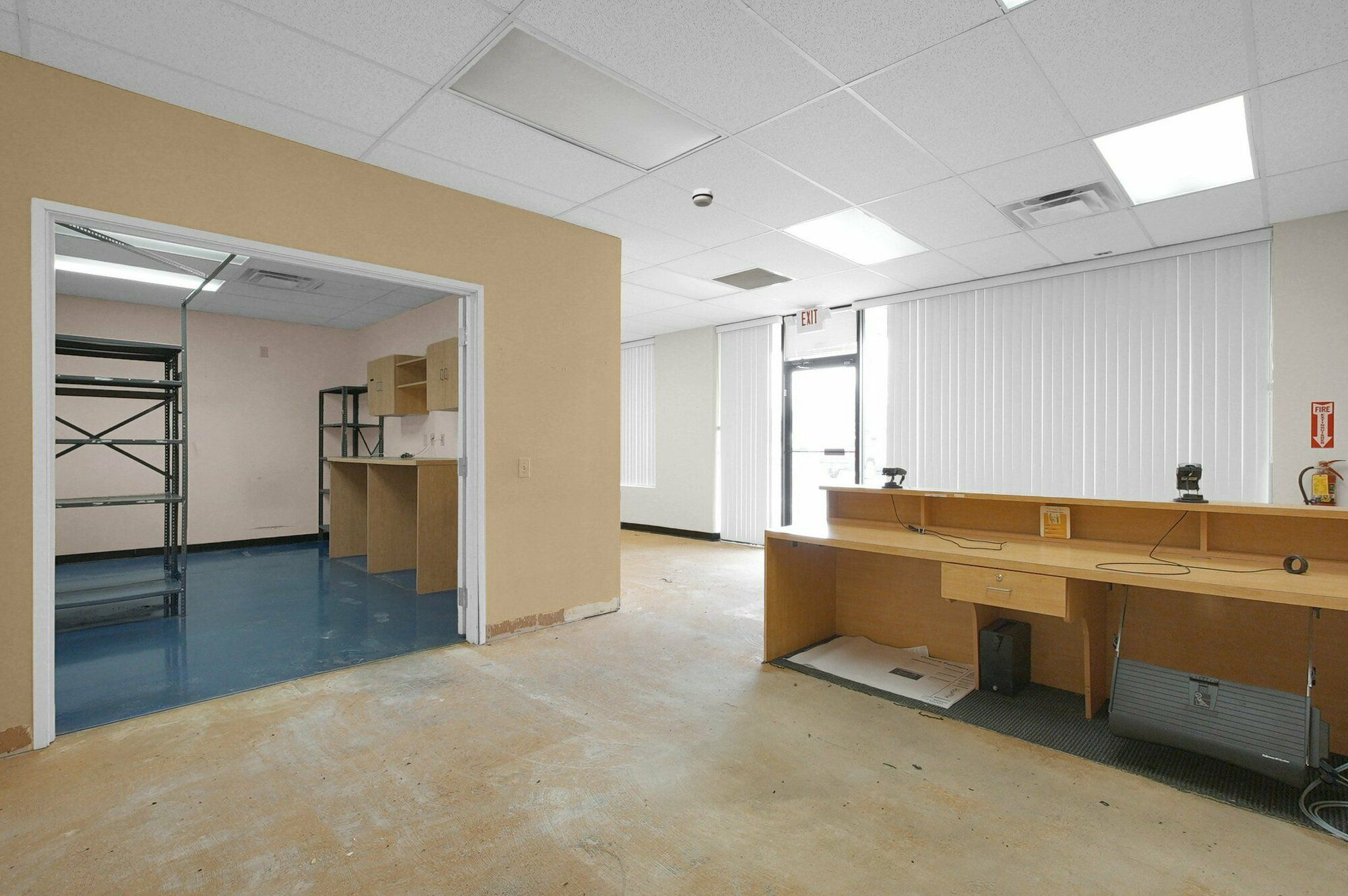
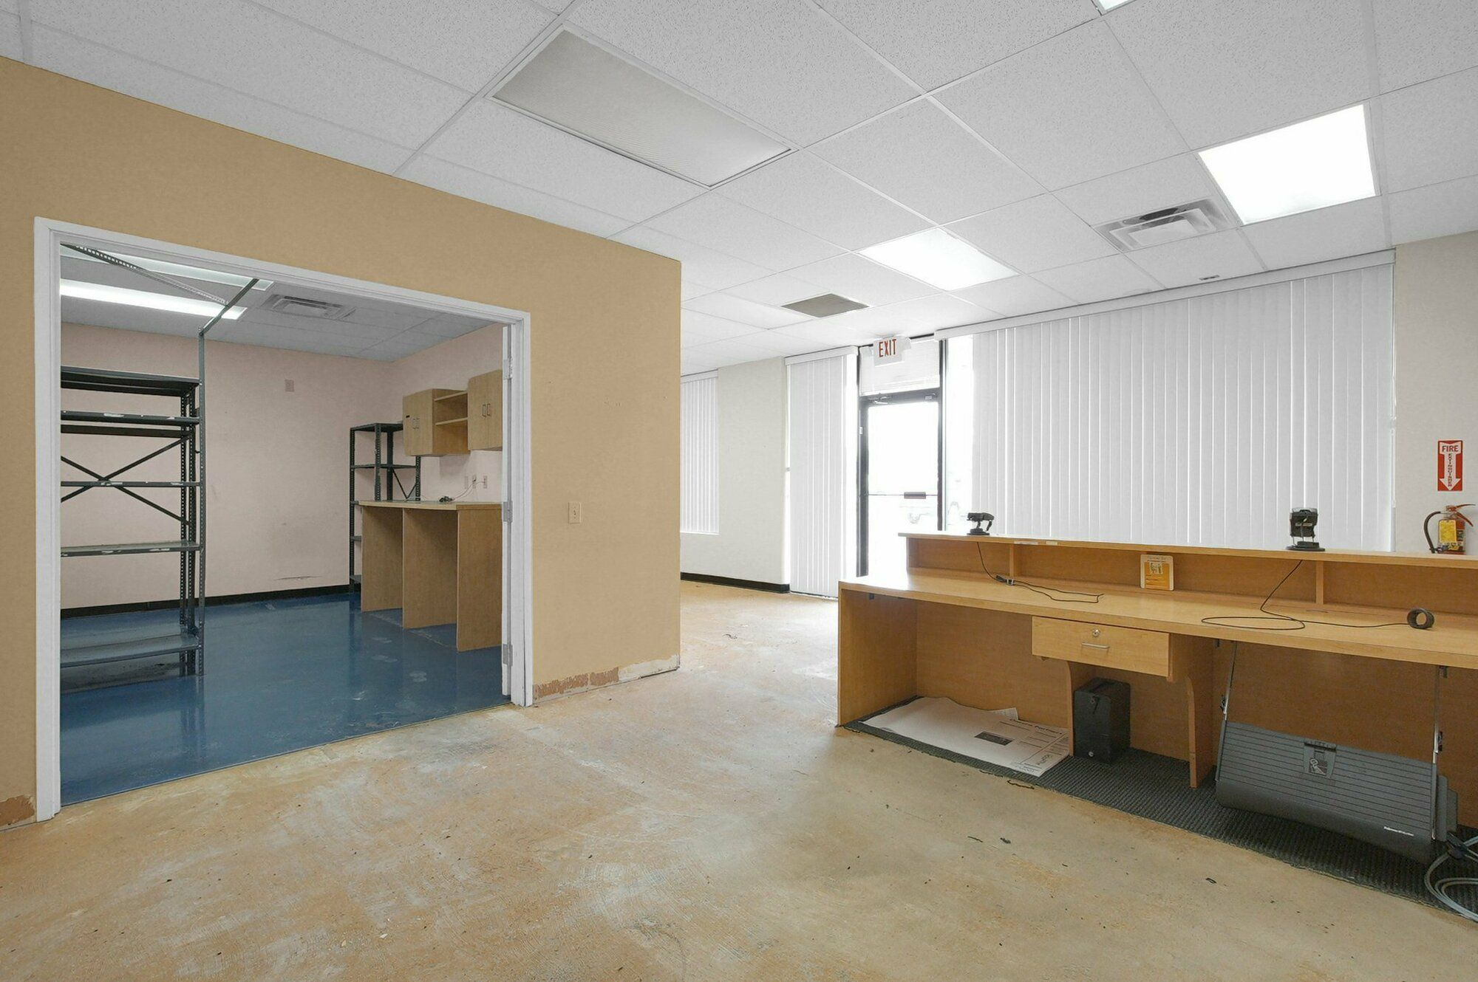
- smoke detector [692,187,714,207]
